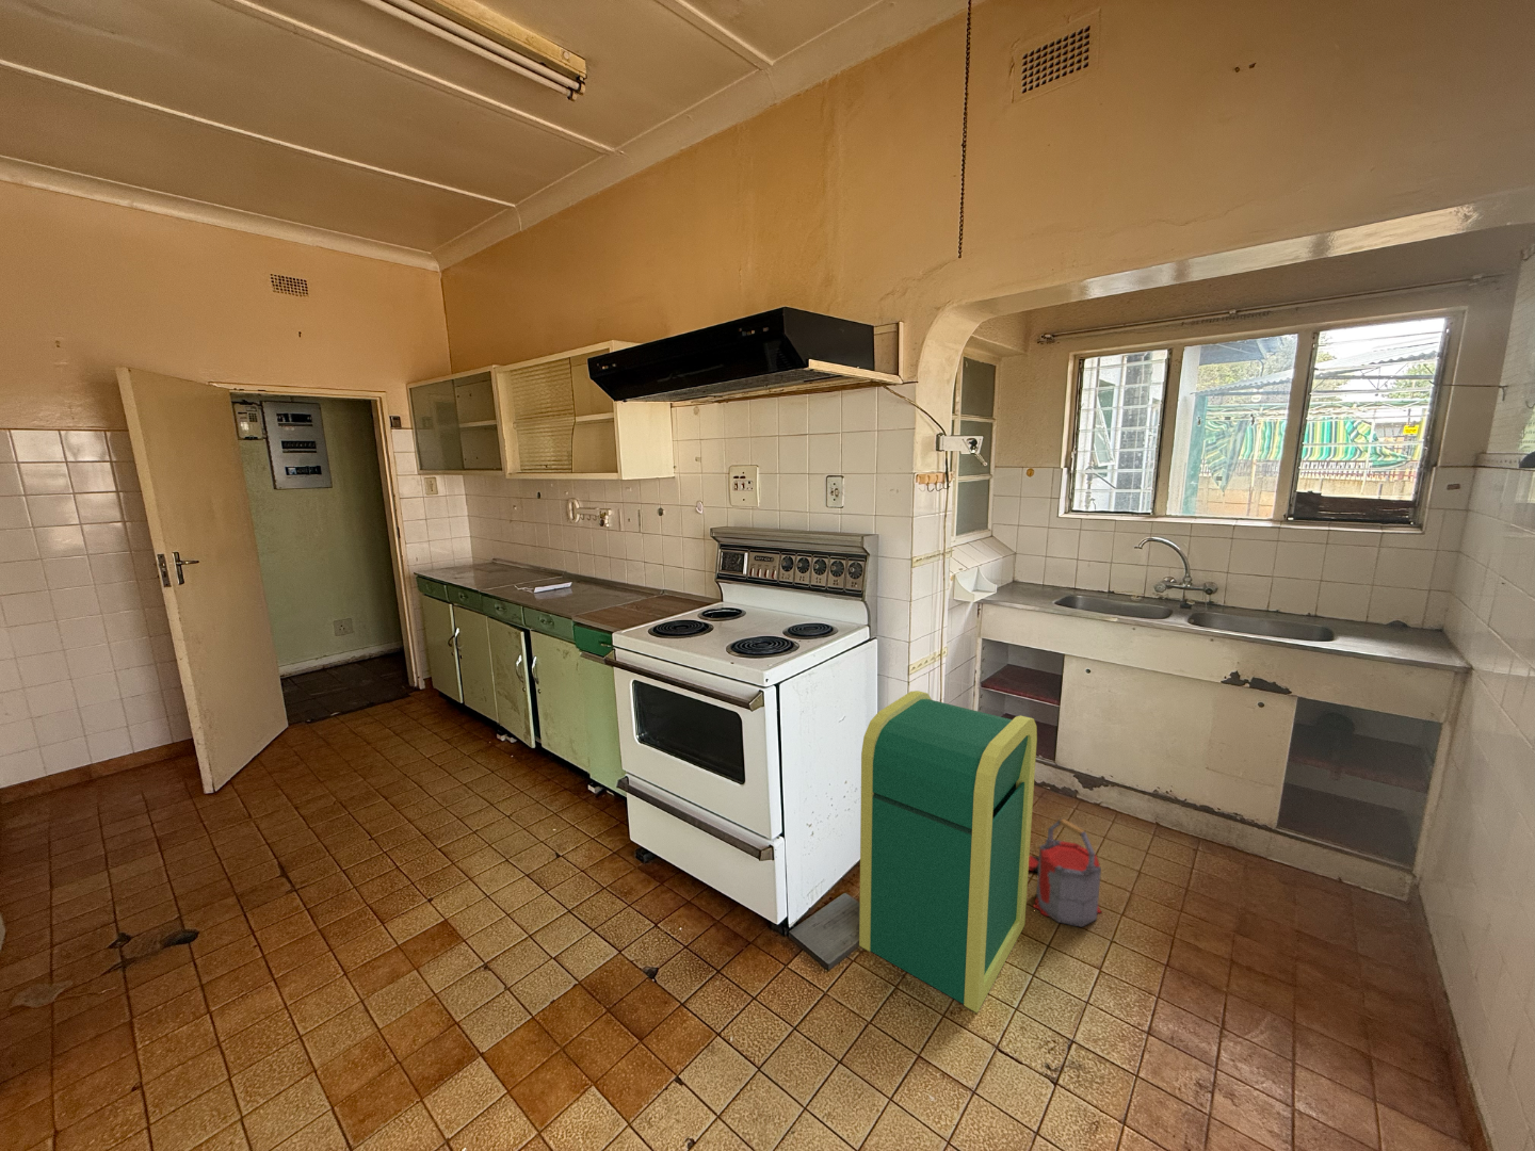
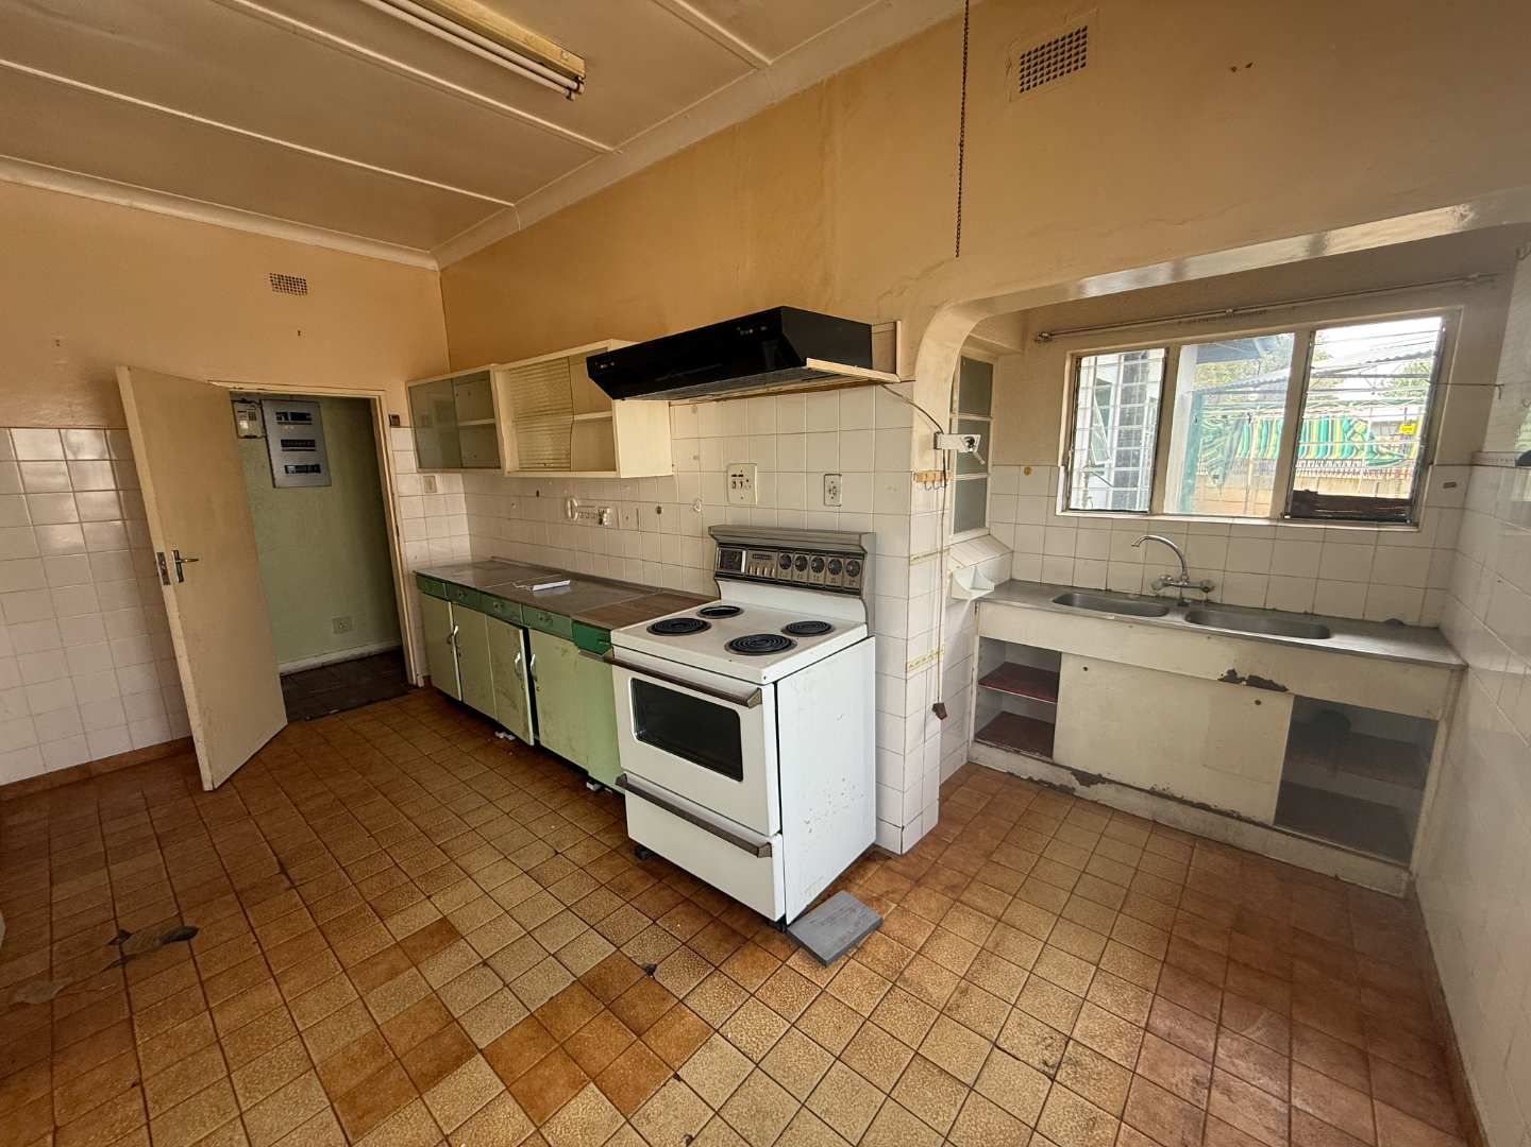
- trash can [858,689,1038,1013]
- bucket [1029,817,1104,929]
